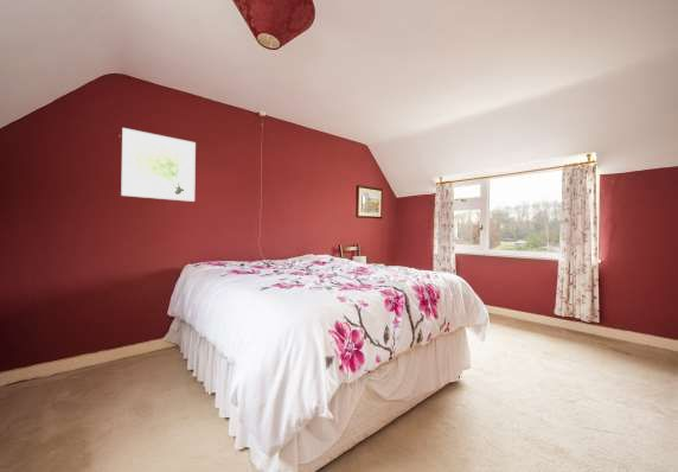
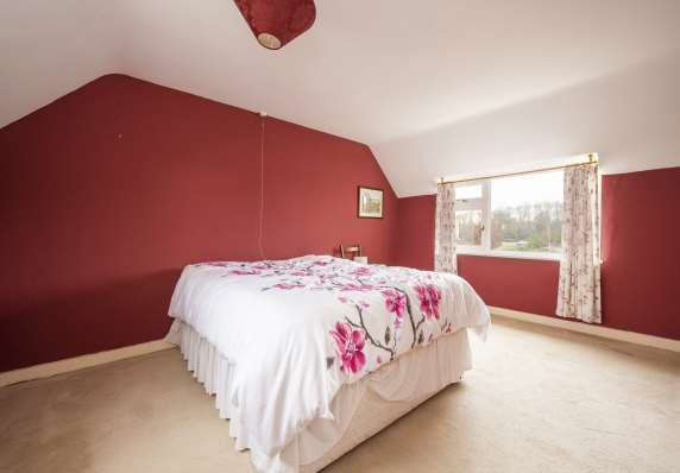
- wall art [120,127,197,203]
